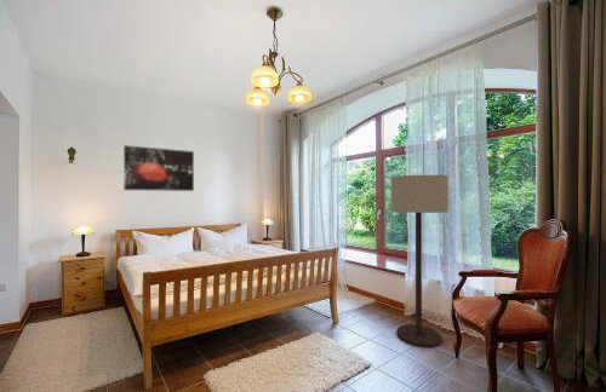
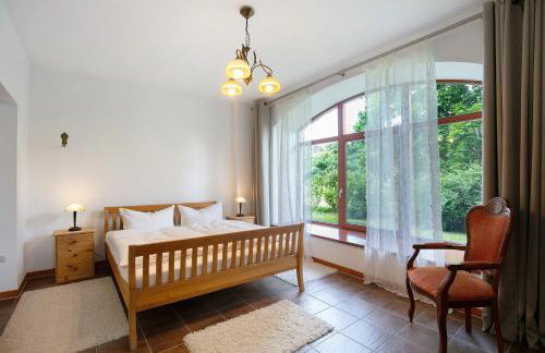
- wall art [122,144,195,192]
- floor lamp [390,174,450,350]
